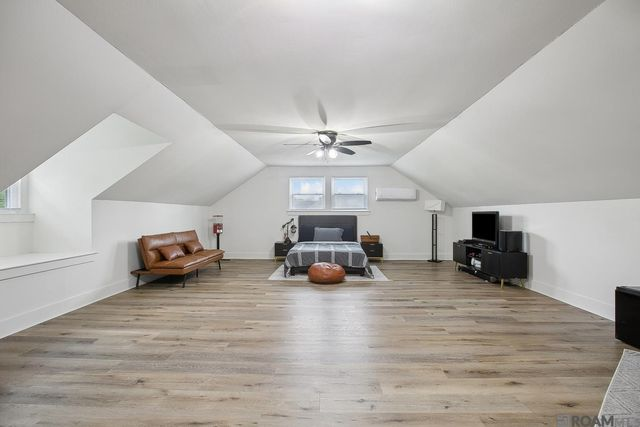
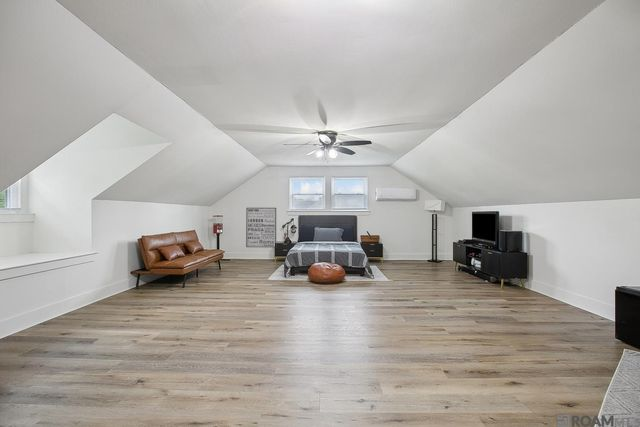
+ wall art [245,207,277,248]
